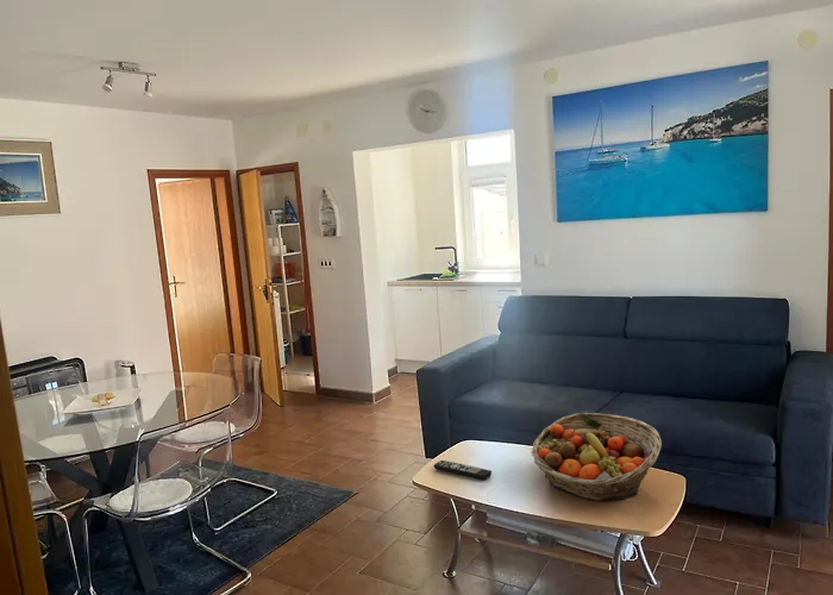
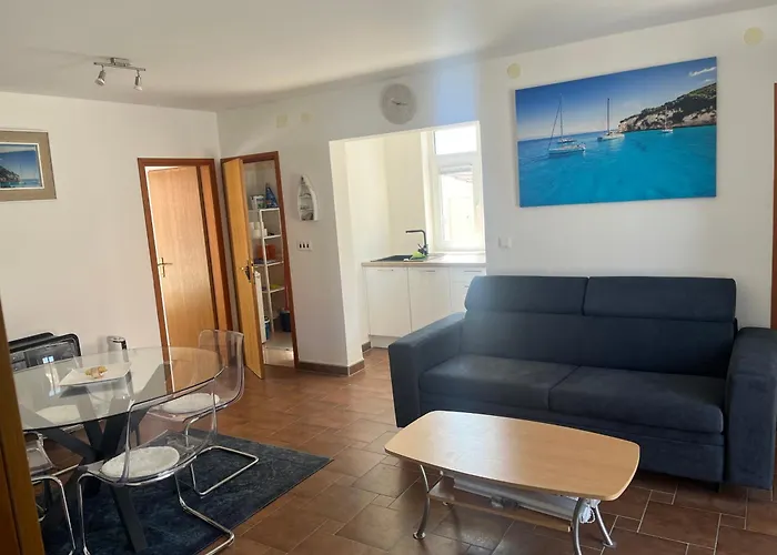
- remote control [432,459,493,481]
- fruit basket [531,412,663,502]
